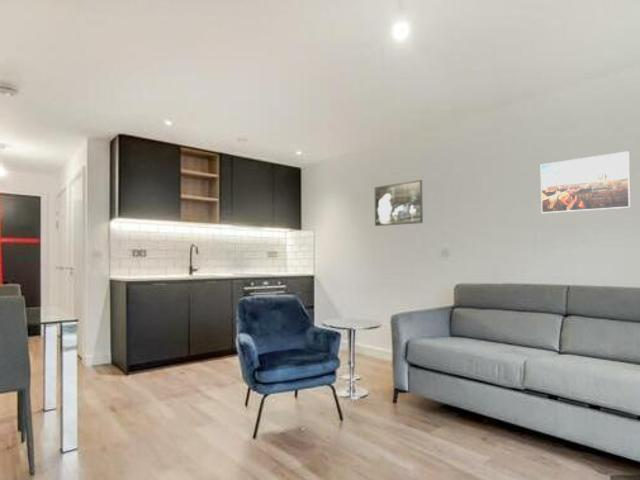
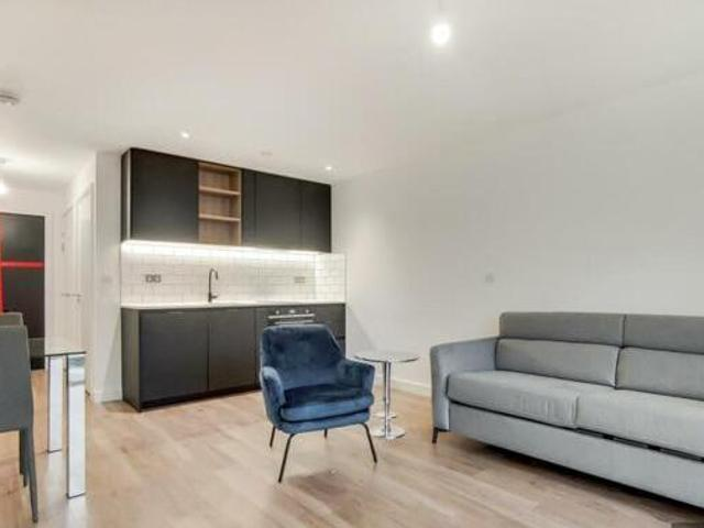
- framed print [540,150,632,214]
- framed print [374,179,424,227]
